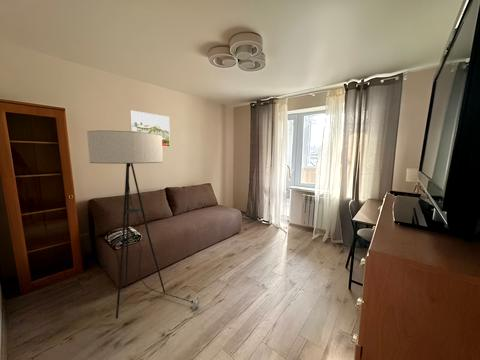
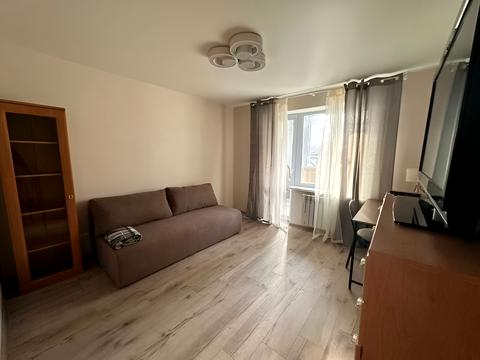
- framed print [129,110,171,148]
- floor lamp [86,130,201,320]
